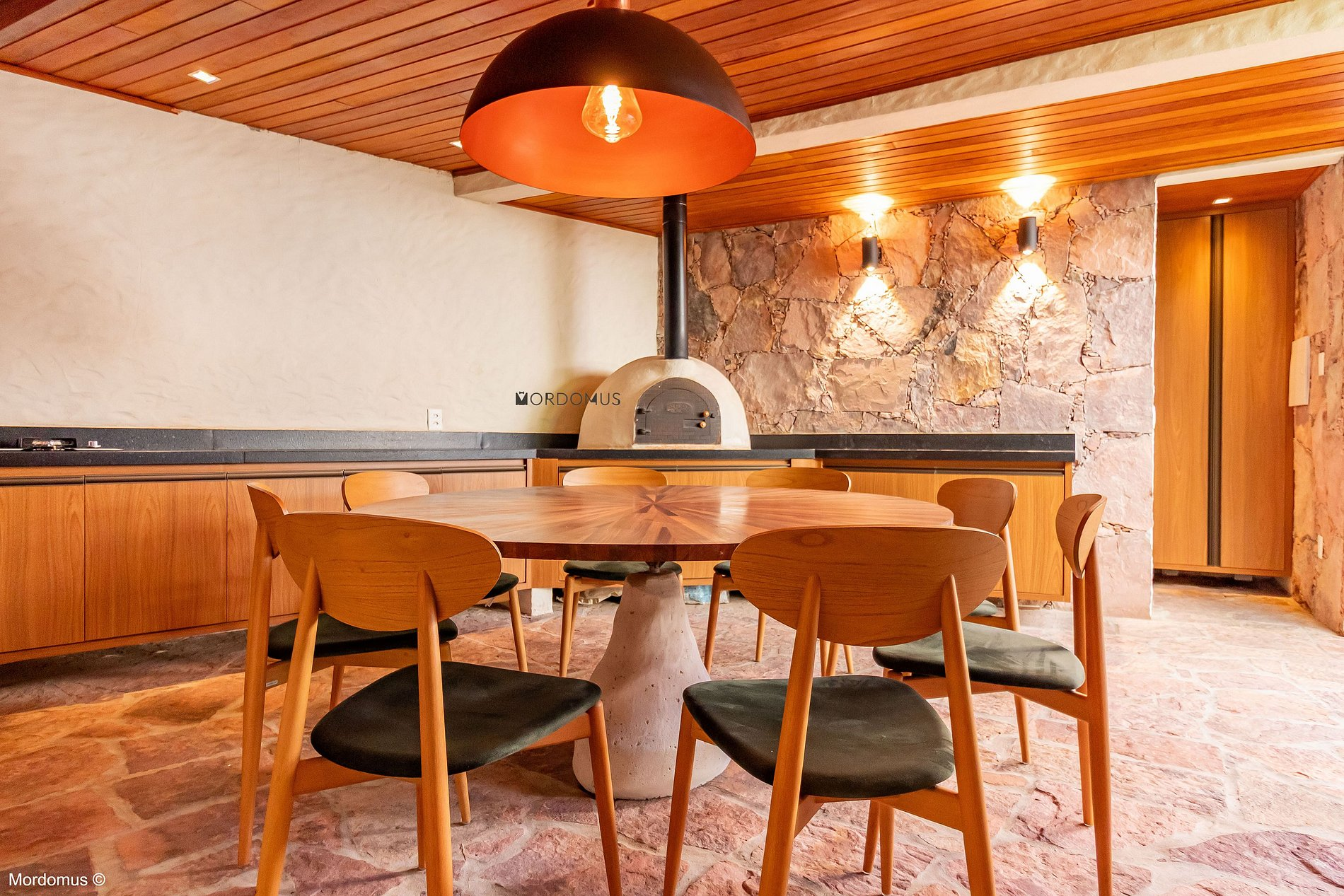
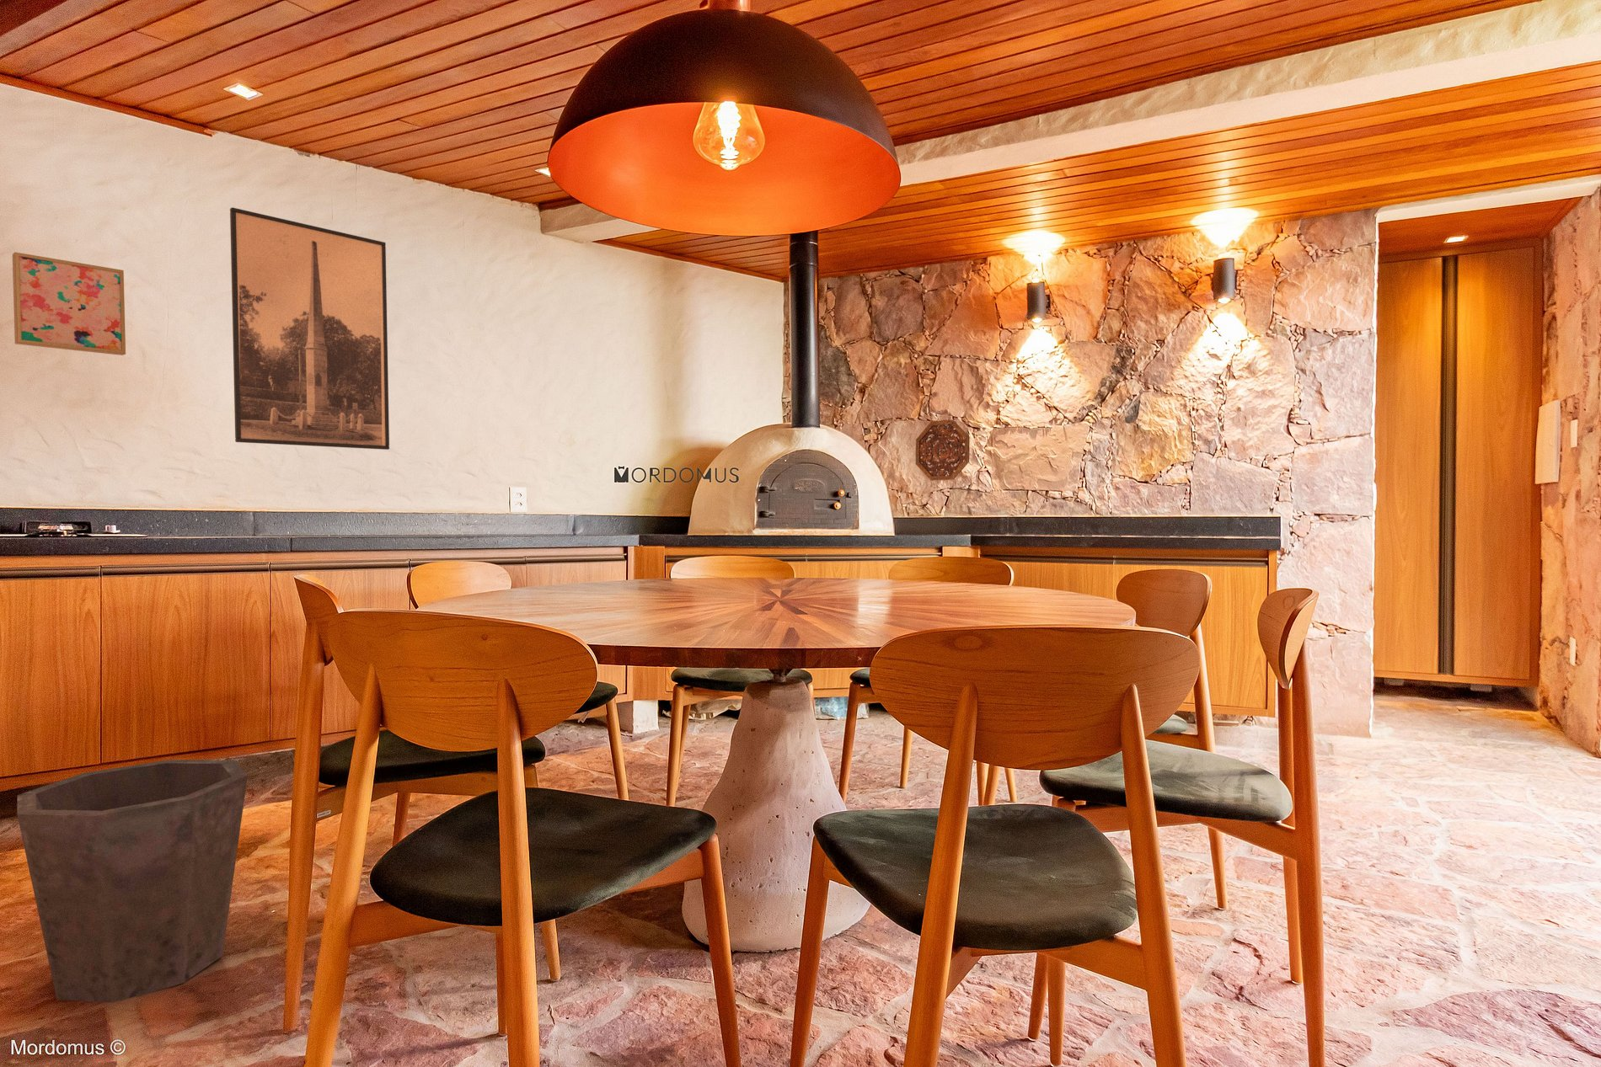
+ waste bin [15,759,249,1003]
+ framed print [229,207,391,450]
+ wall art [12,251,126,356]
+ decorative platter [915,419,971,481]
